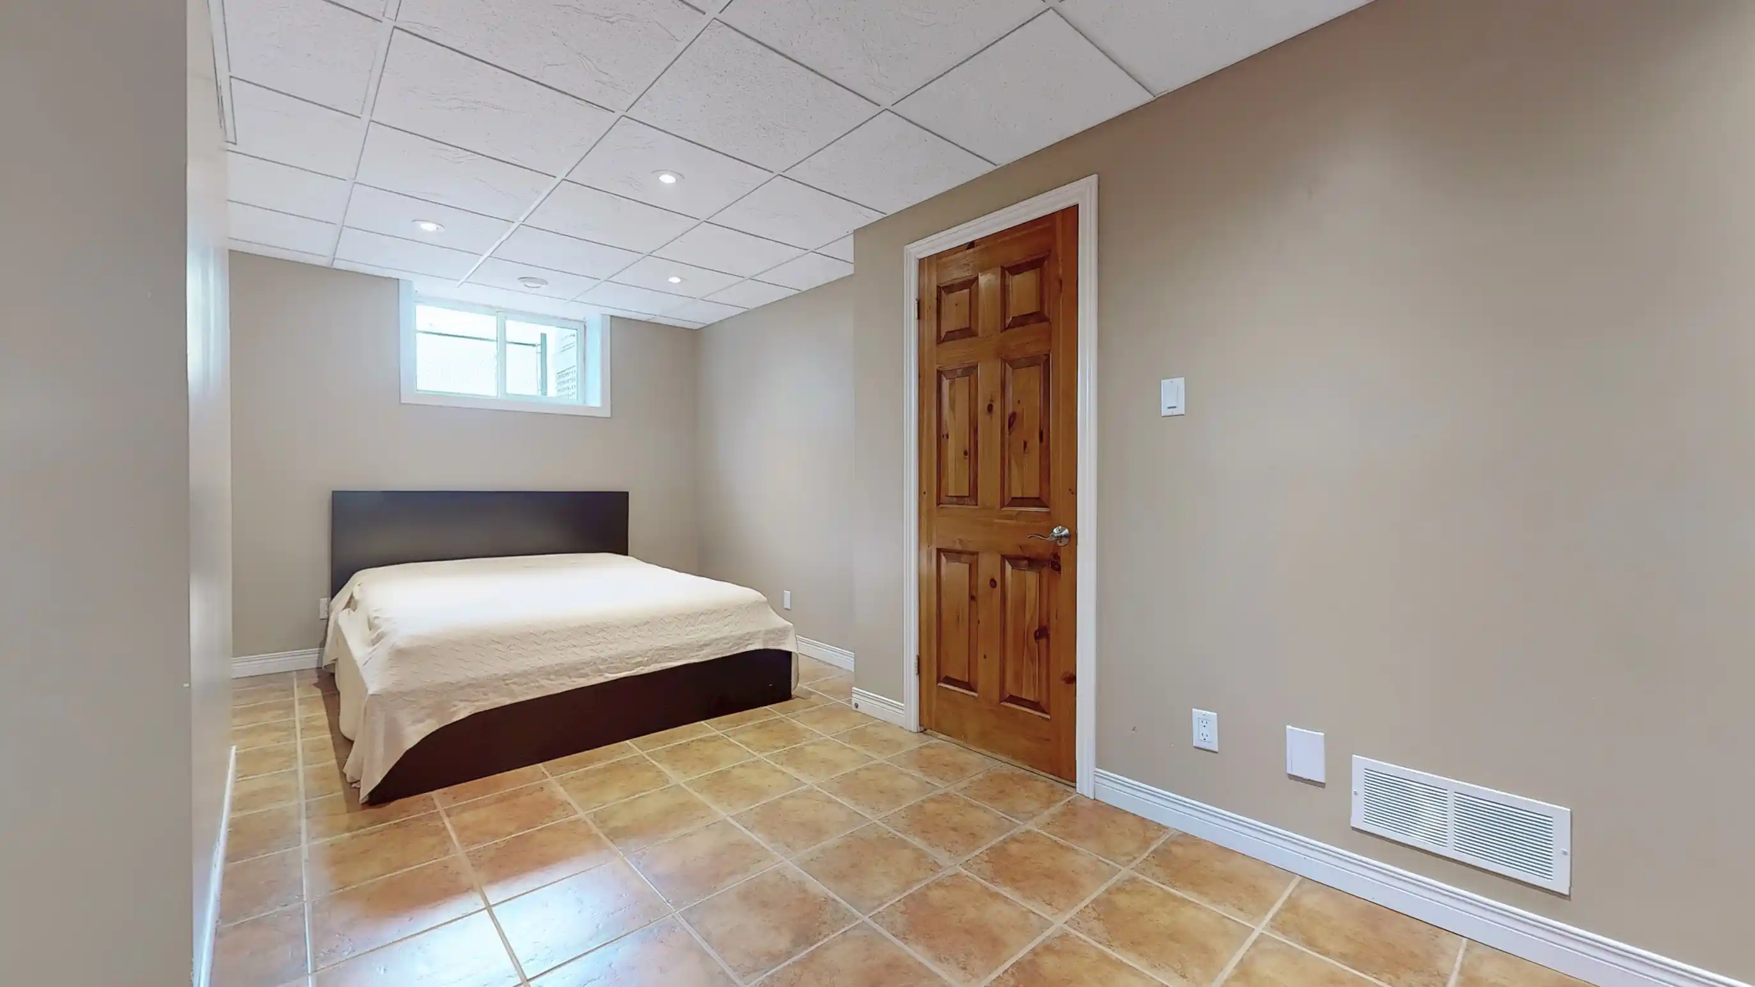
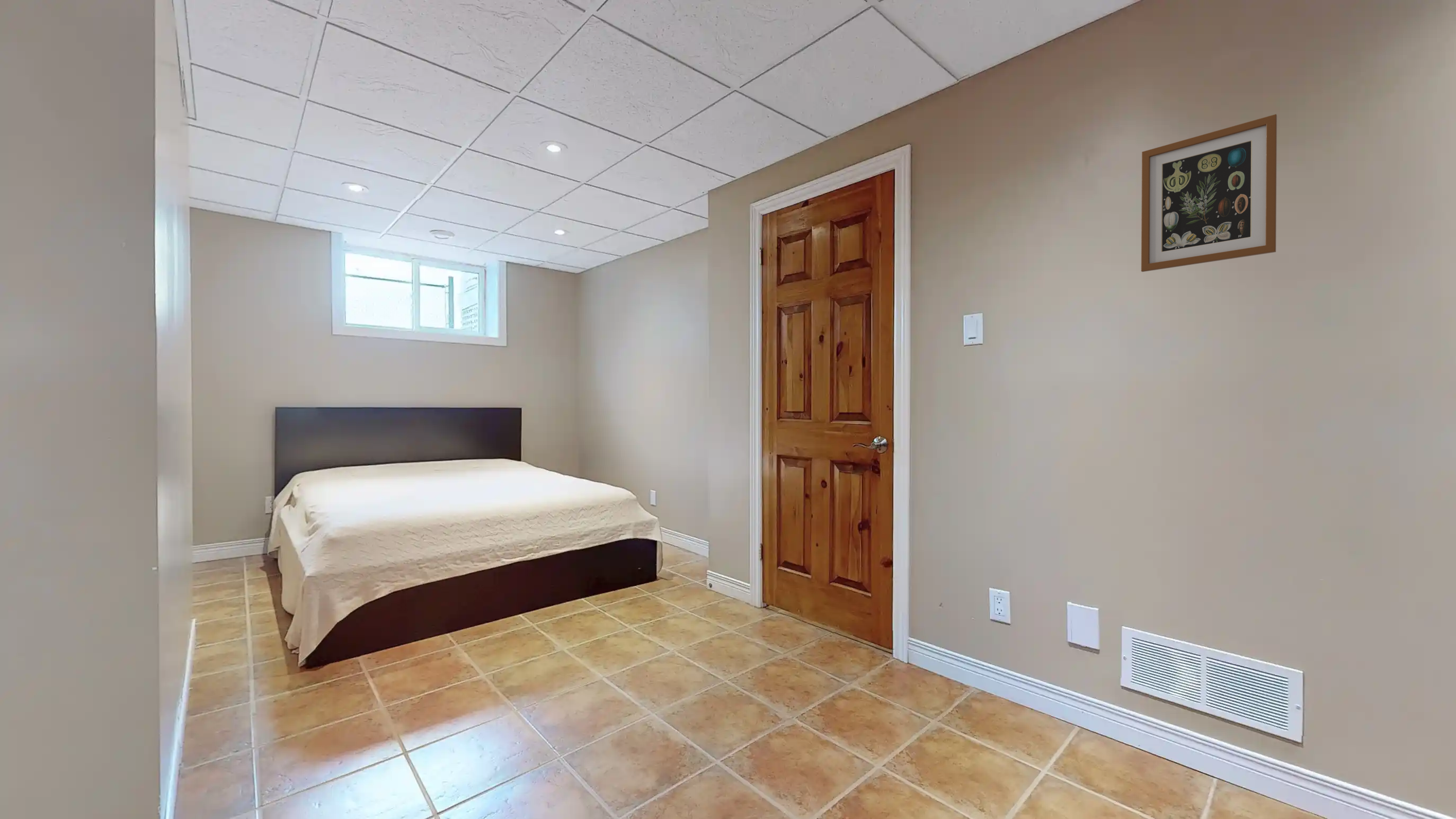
+ wall art [1141,113,1277,272]
